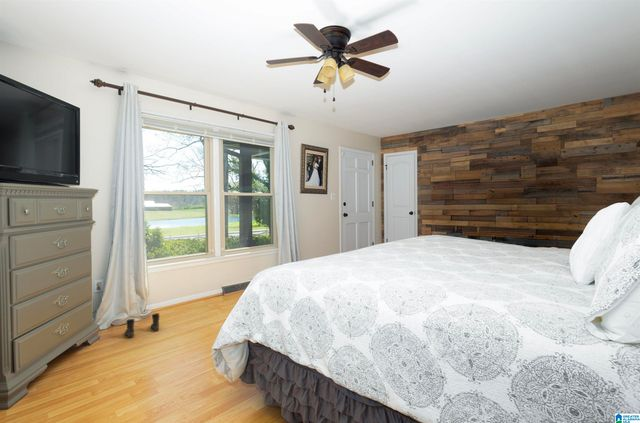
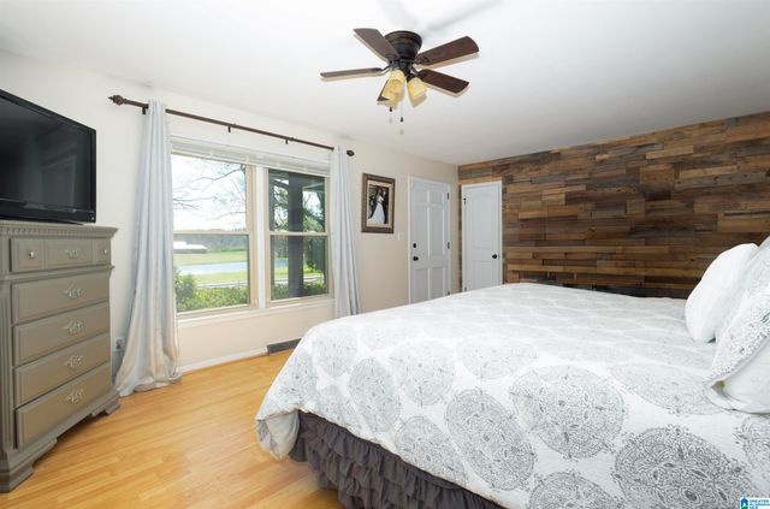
- boots [123,312,160,338]
